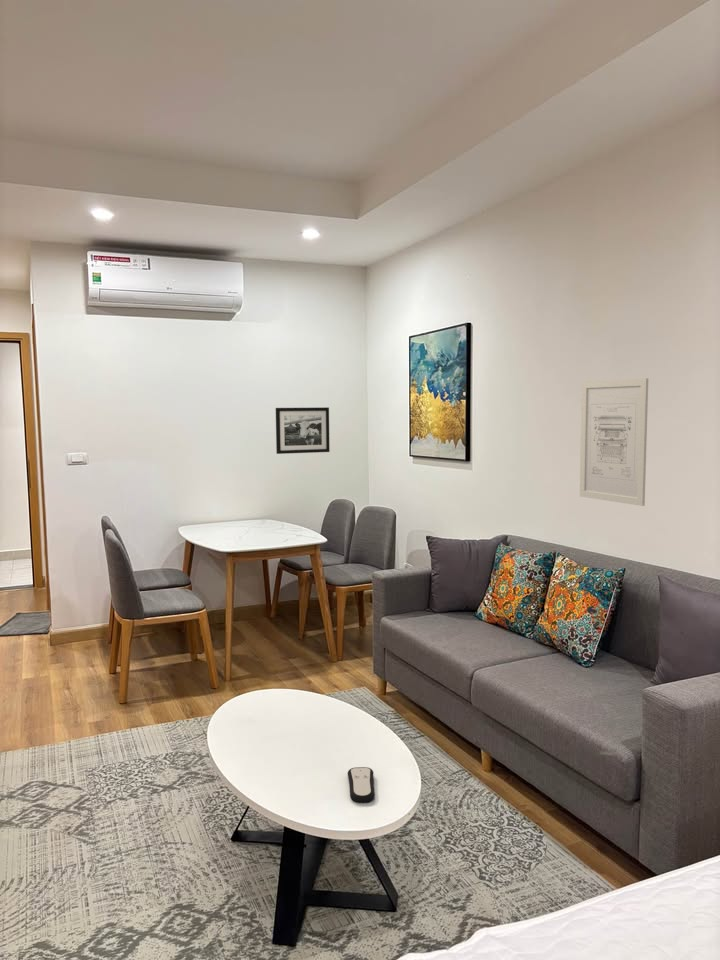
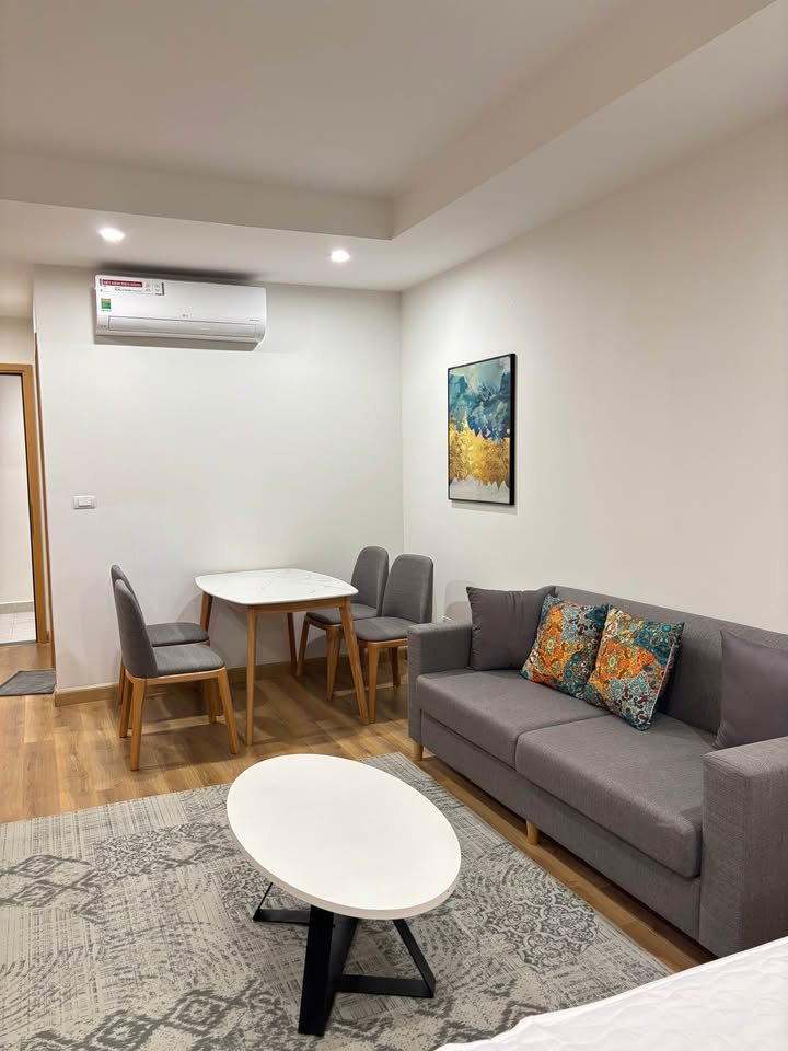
- wall art [579,377,649,507]
- remote control [347,766,376,803]
- picture frame [275,406,331,455]
